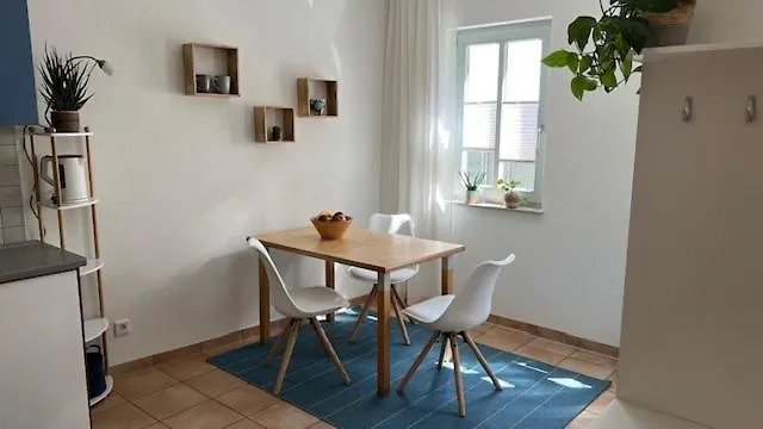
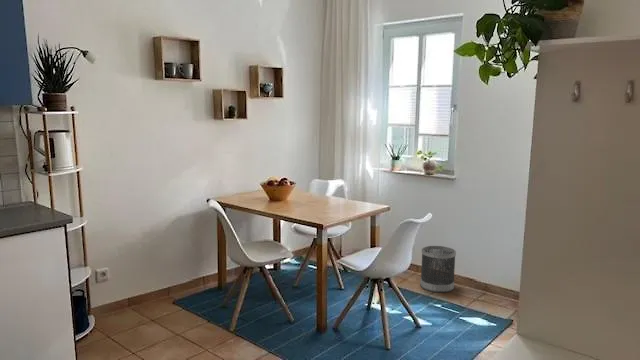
+ wastebasket [419,245,457,293]
